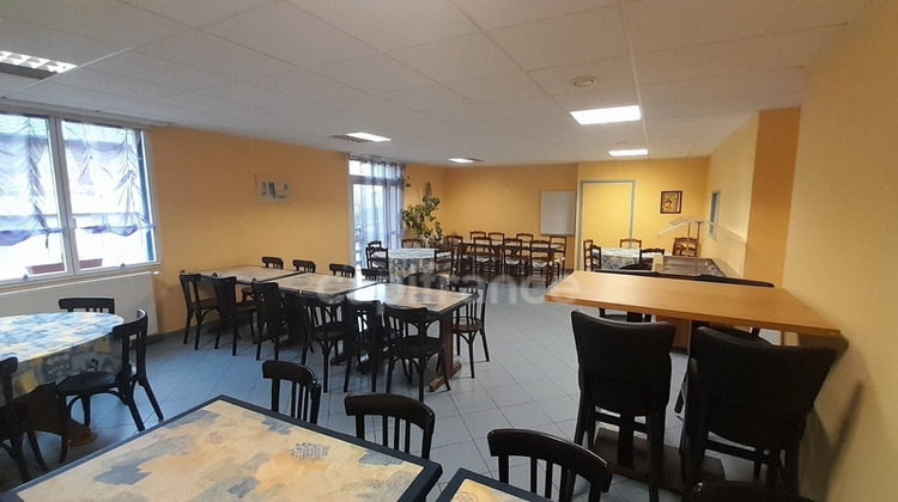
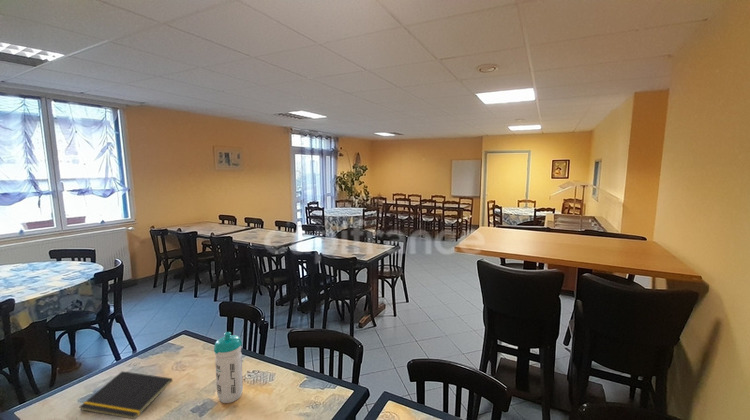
+ notepad [78,370,173,420]
+ water bottle [213,331,244,404]
